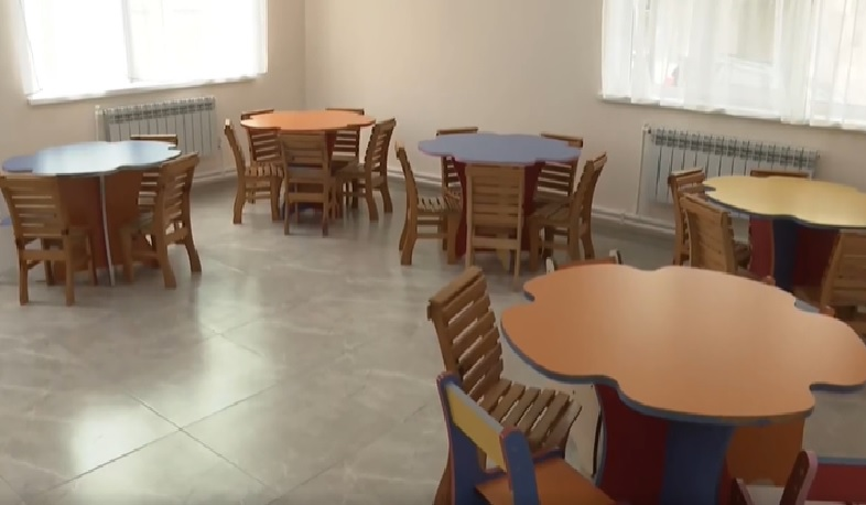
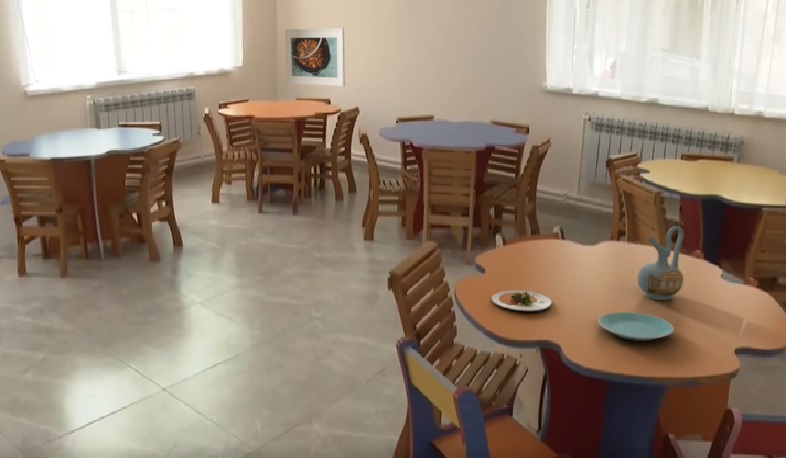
+ salad plate [491,290,552,313]
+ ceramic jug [636,225,685,301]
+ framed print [284,27,346,88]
+ plate [597,311,675,342]
